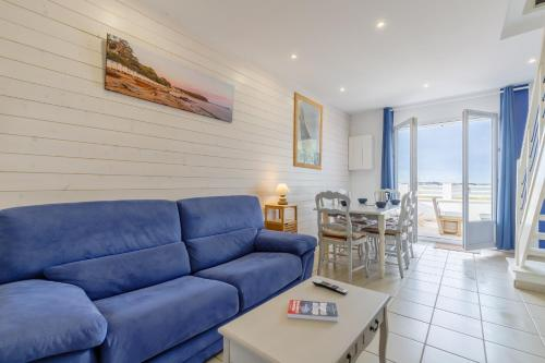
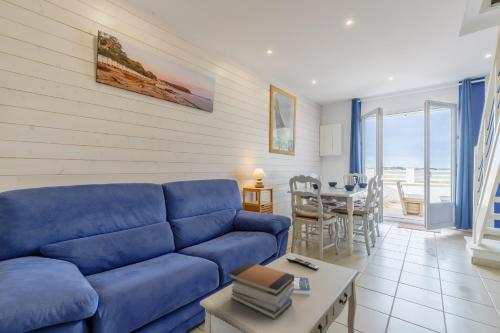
+ book stack [227,261,295,320]
